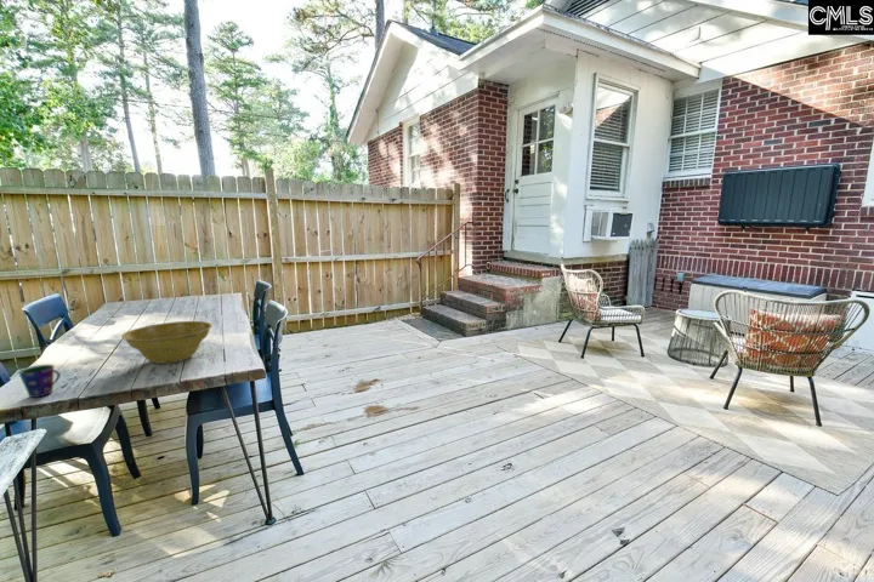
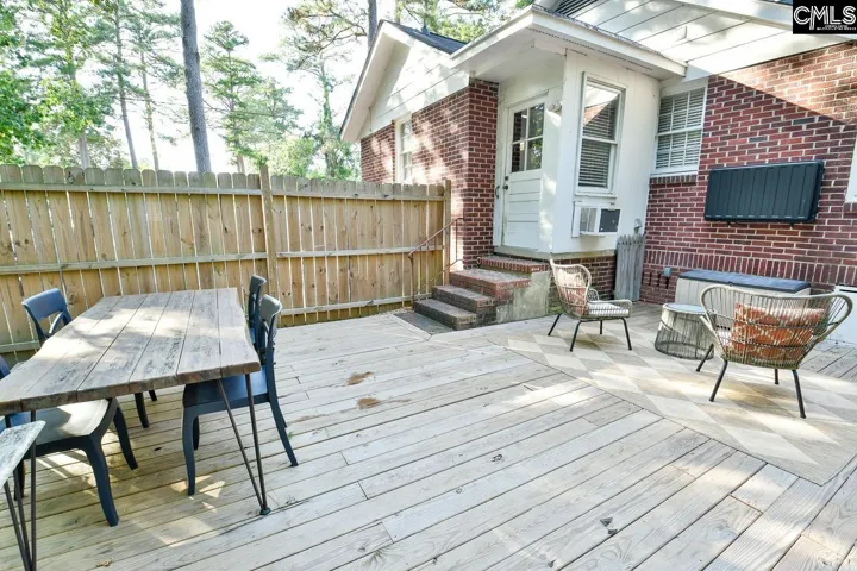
- planter bowl [120,320,214,365]
- cup [17,364,62,399]
